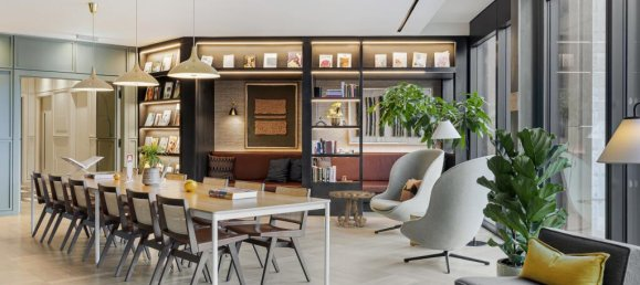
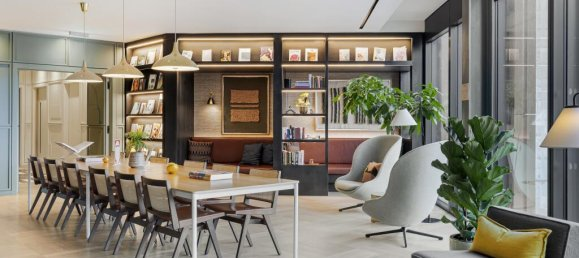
- side table [328,189,376,228]
